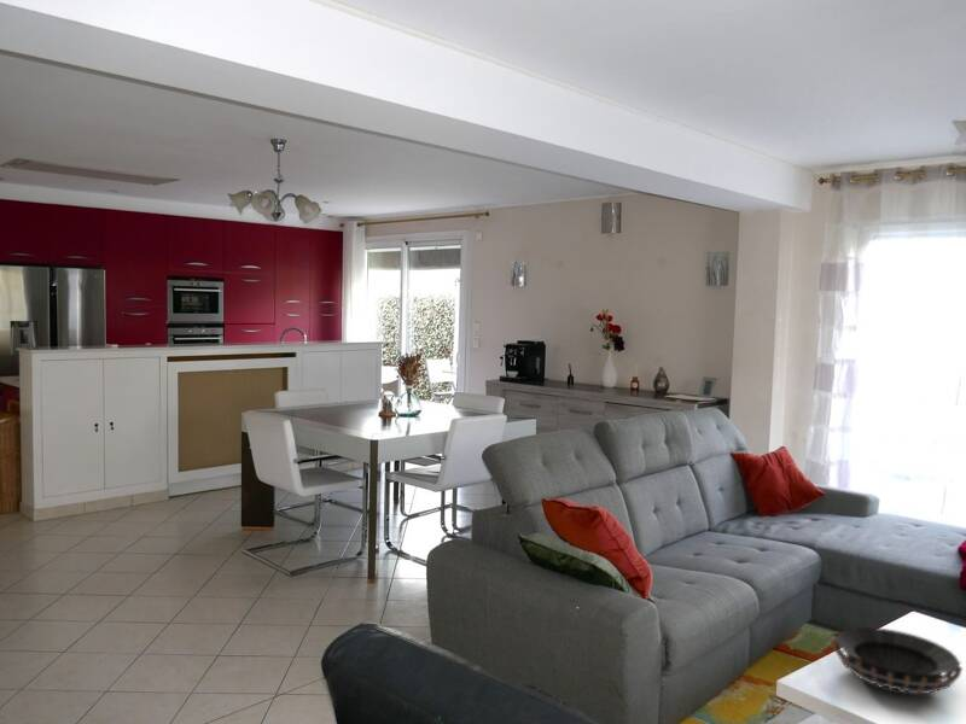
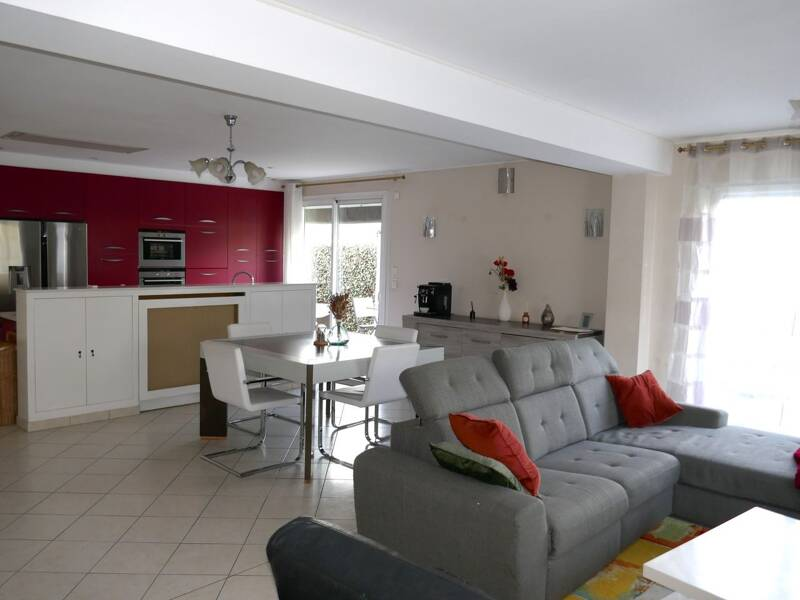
- decorative bowl [832,626,964,695]
